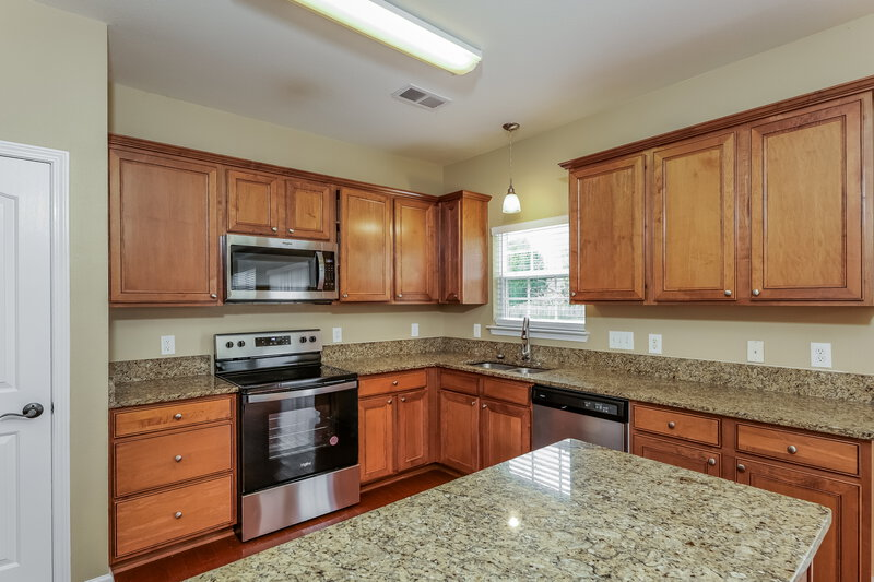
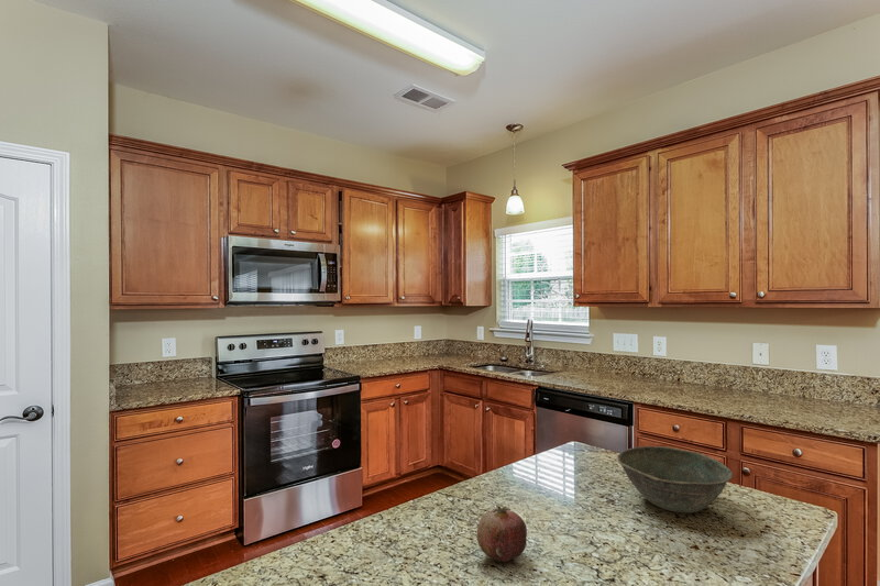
+ fruit [476,504,528,562]
+ bowl [616,445,734,515]
